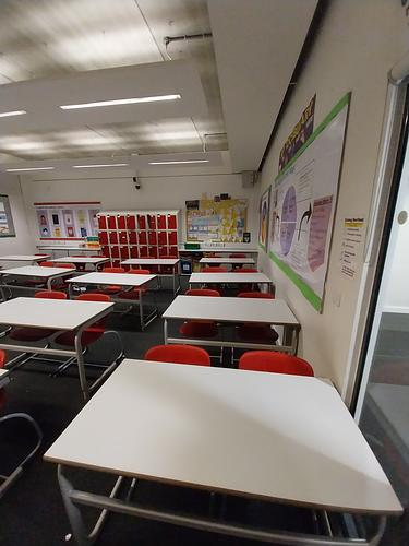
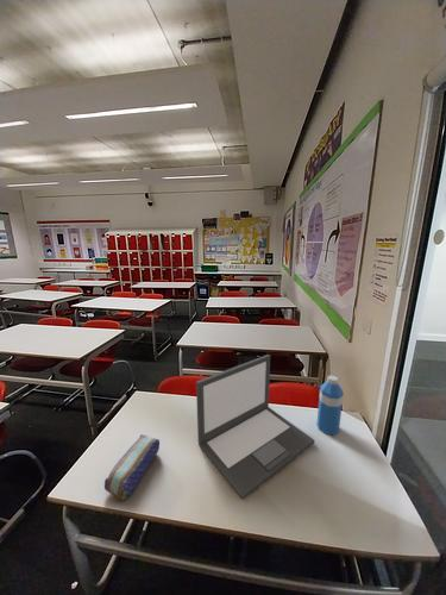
+ water bottle [316,374,345,437]
+ laptop [195,353,315,500]
+ pencil case [103,433,161,501]
